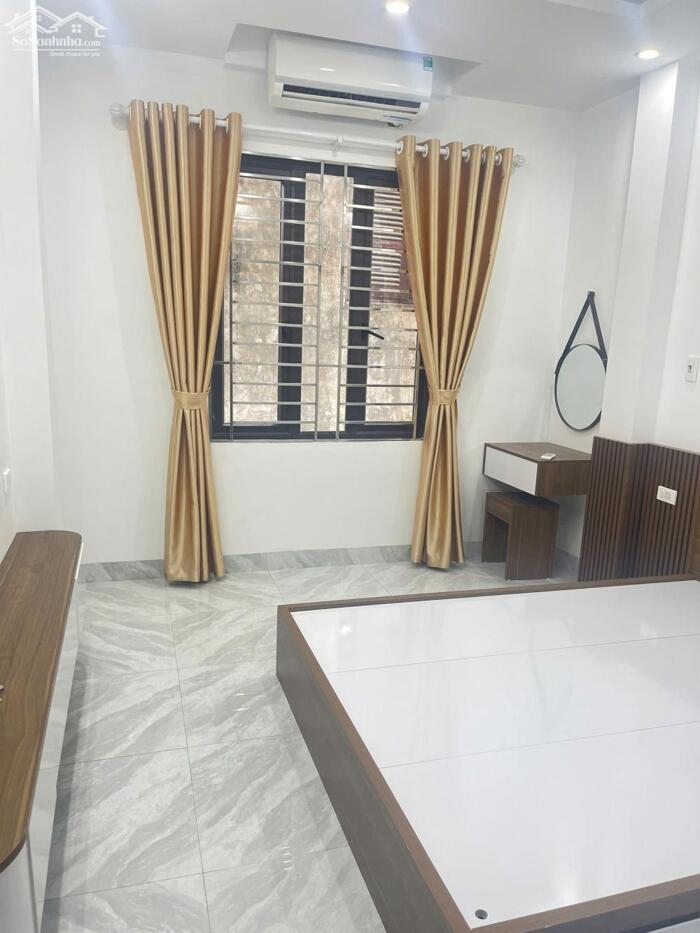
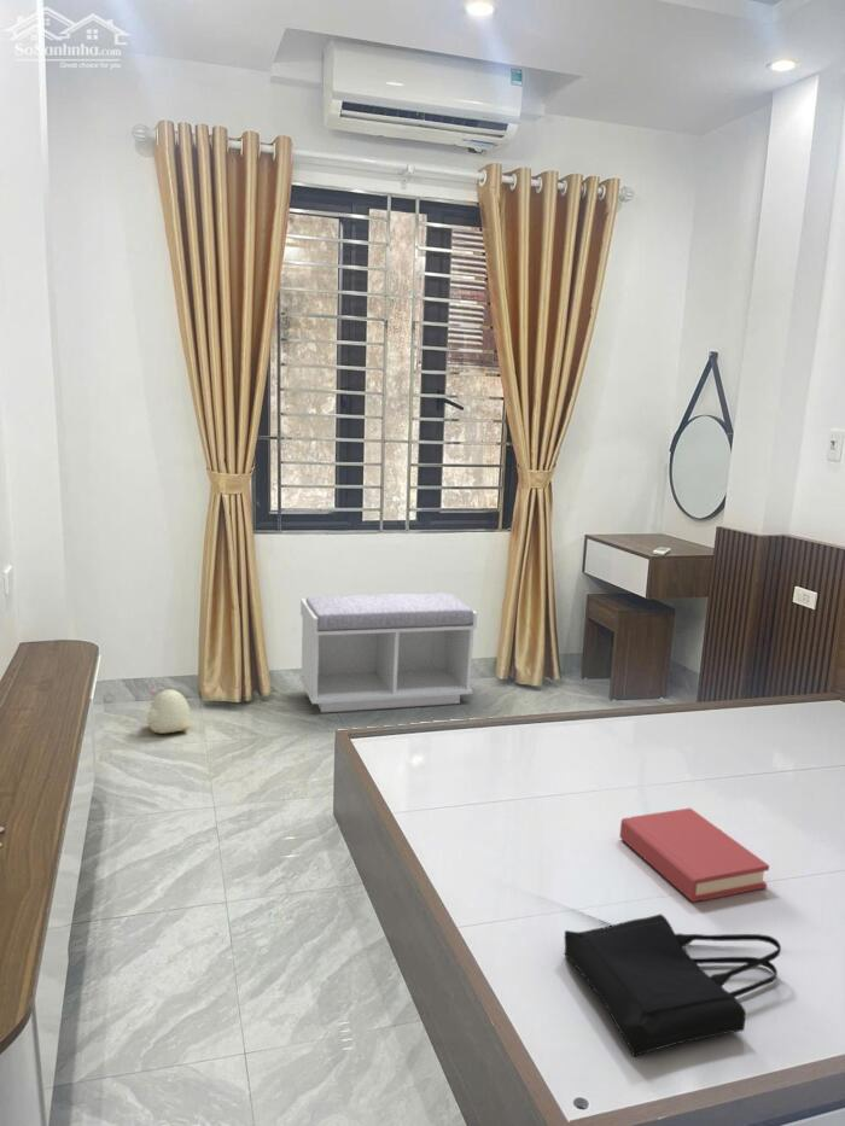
+ bench [298,591,478,713]
+ plush toy [145,687,192,735]
+ tote bag [564,914,782,1057]
+ hardback book [618,807,770,904]
